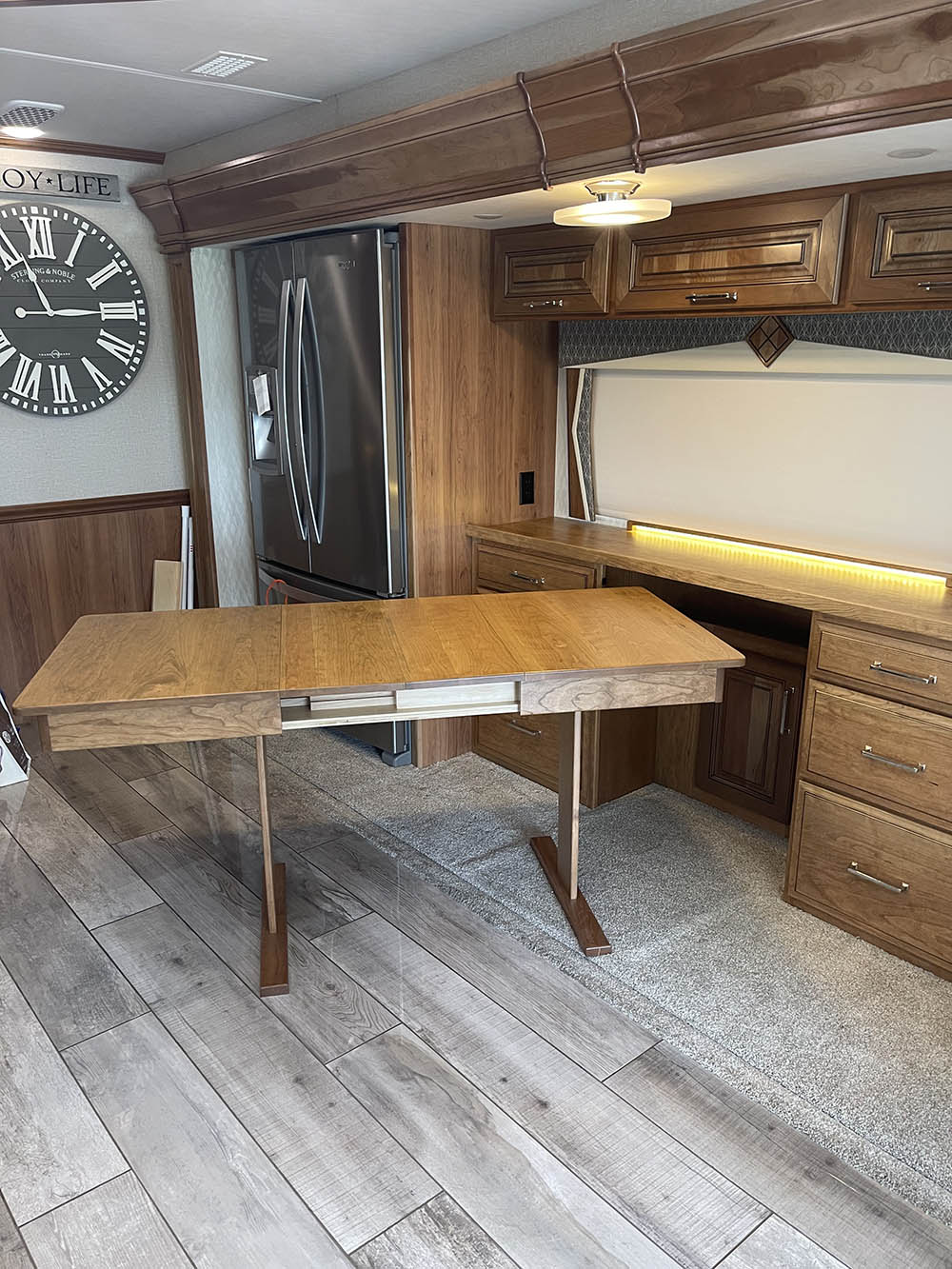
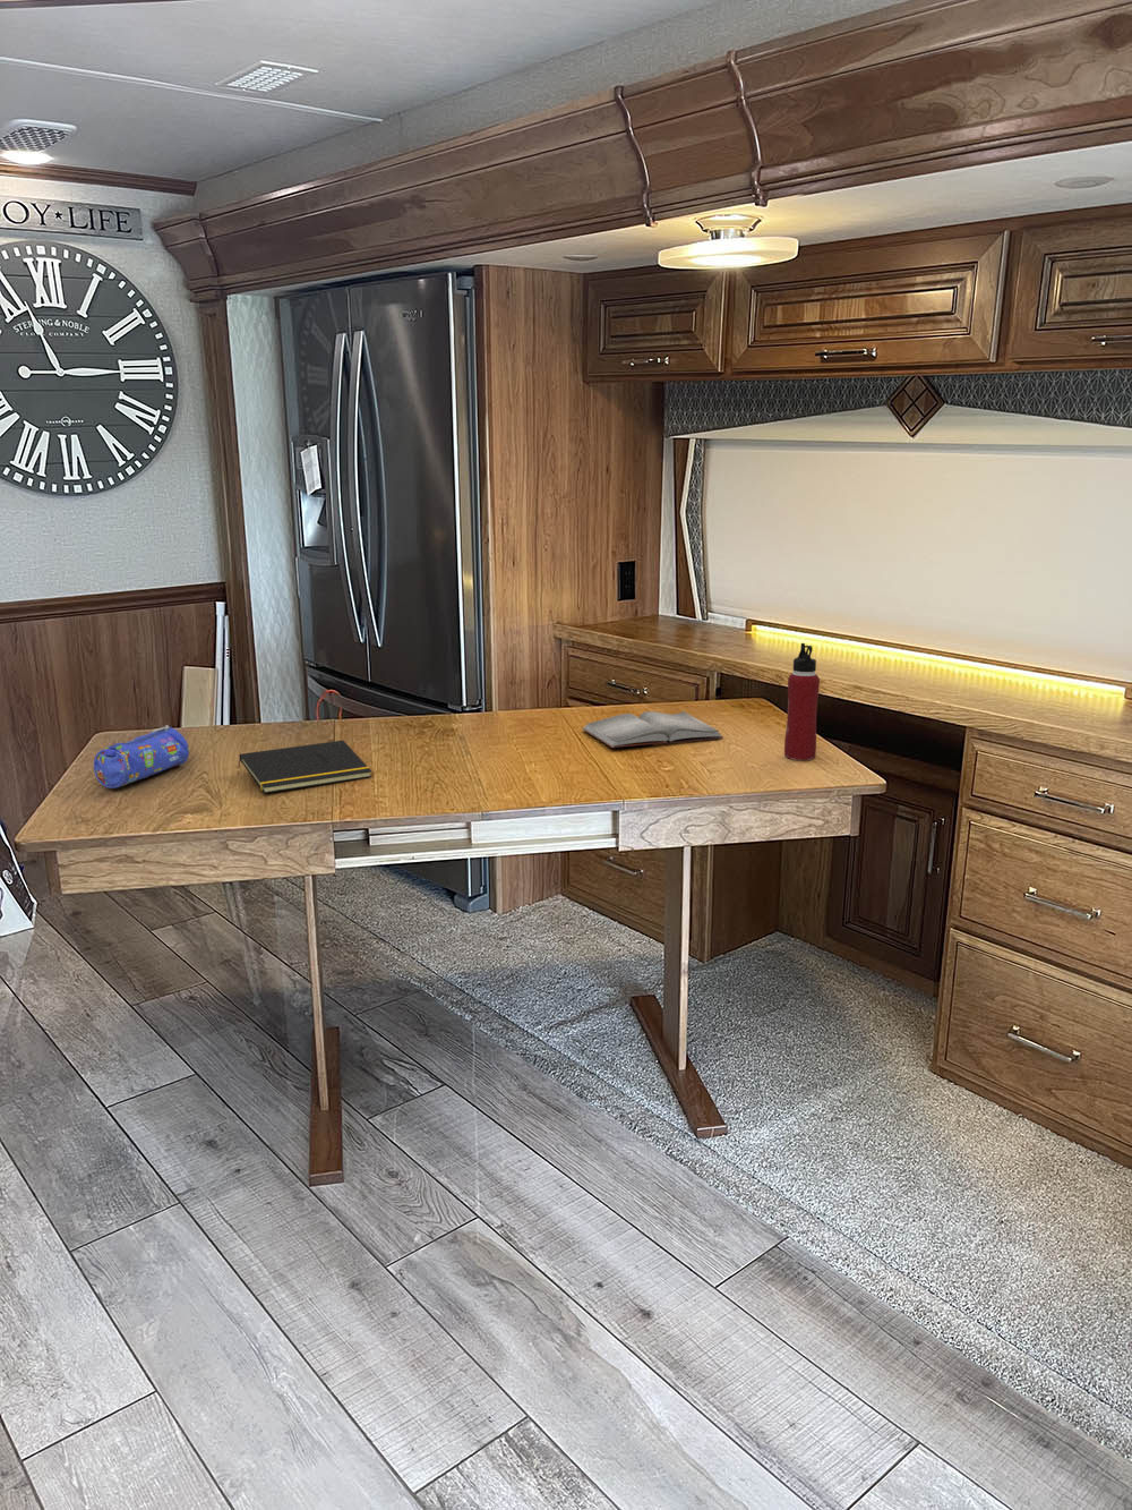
+ notepad [237,740,372,794]
+ hardback book [580,710,724,748]
+ pencil case [93,723,190,790]
+ water bottle [784,643,820,762]
